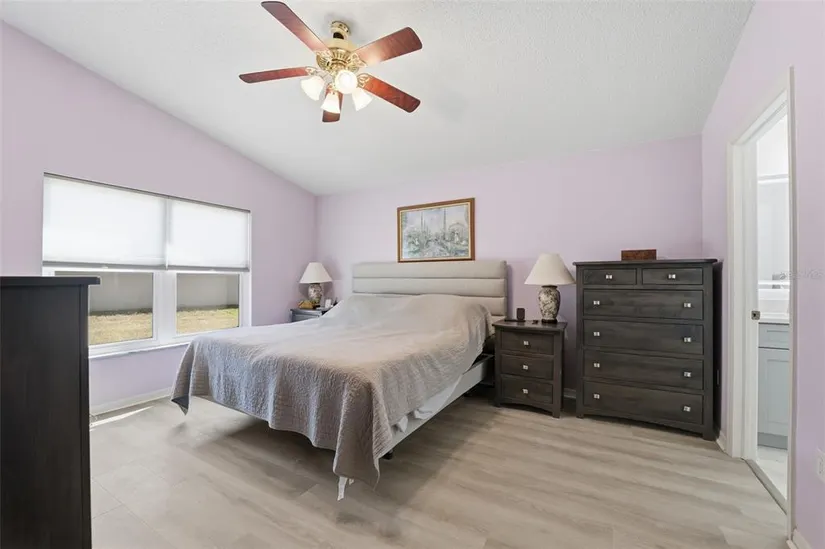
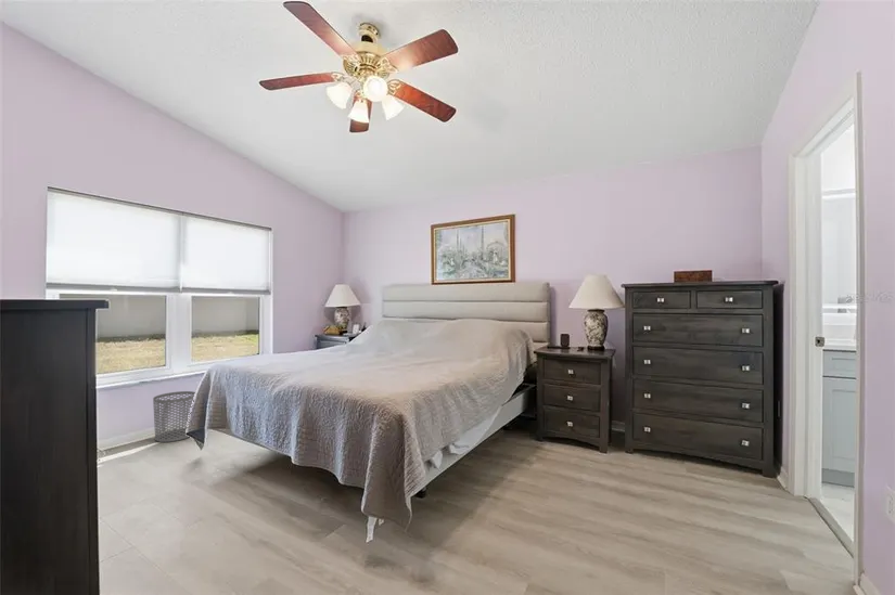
+ waste bin [152,390,196,443]
